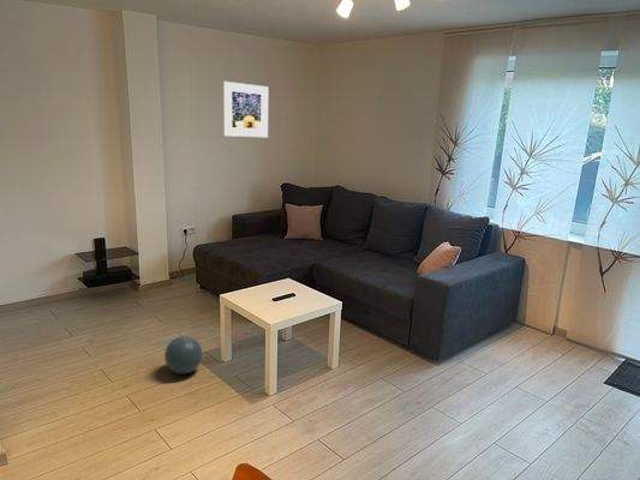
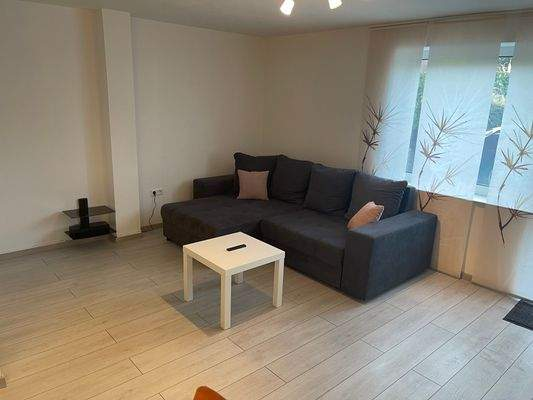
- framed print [222,80,269,138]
- ball [163,335,204,374]
